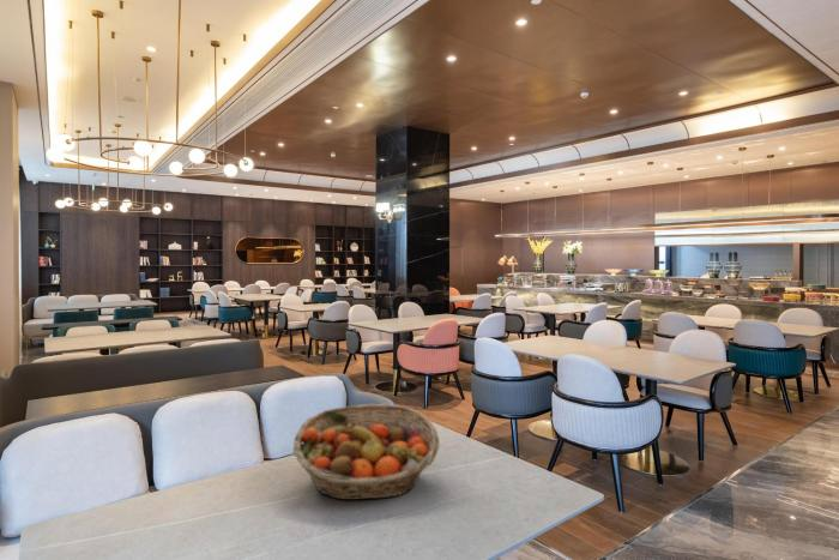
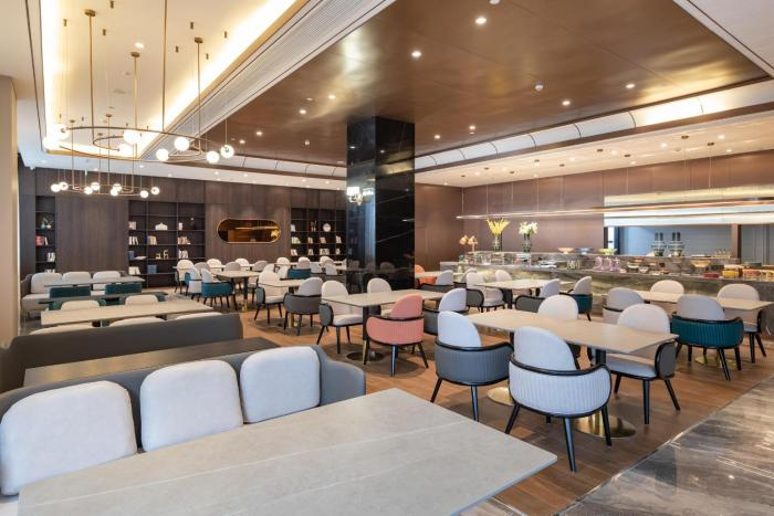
- fruit basket [291,403,440,501]
